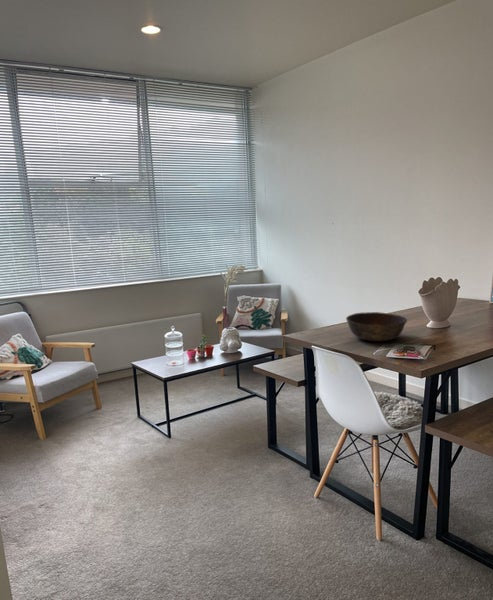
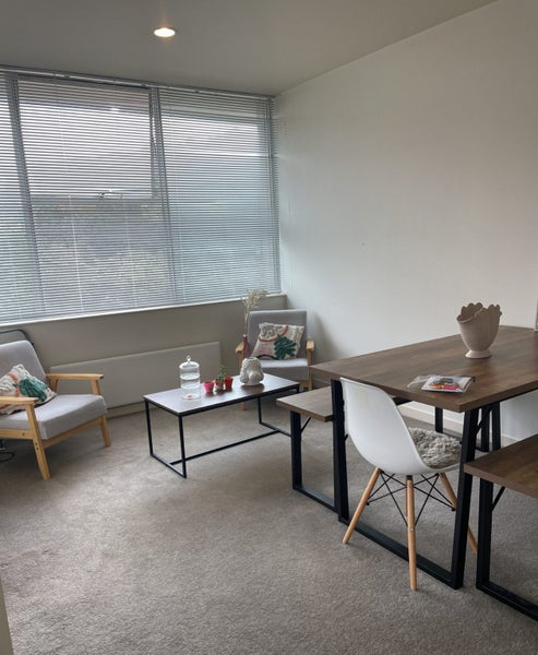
- bowl [345,311,408,342]
